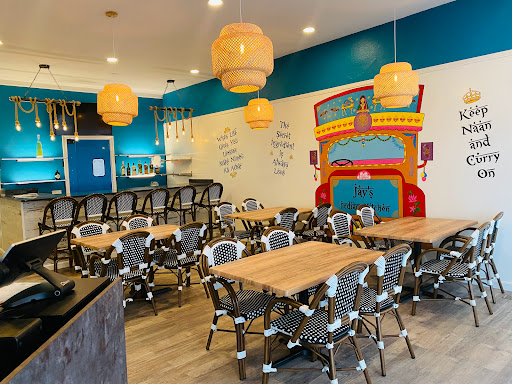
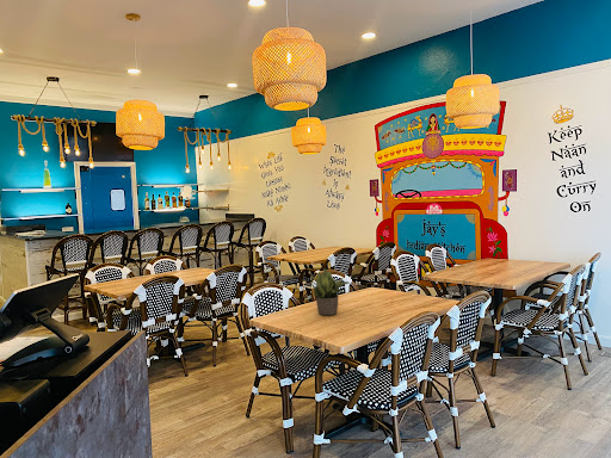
+ potted plant [308,267,351,316]
